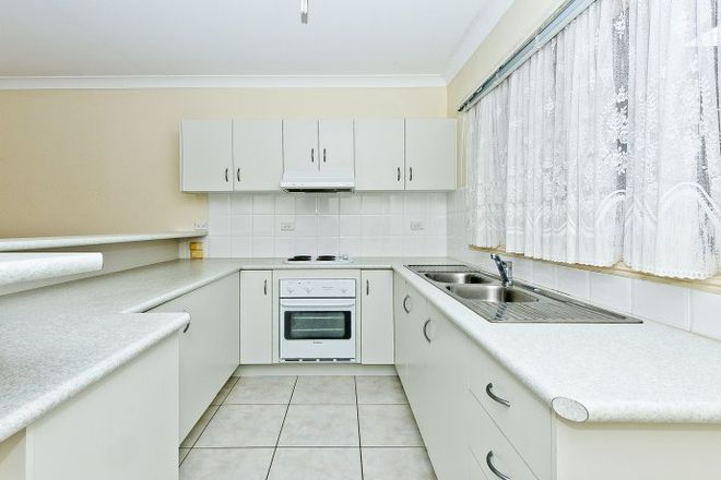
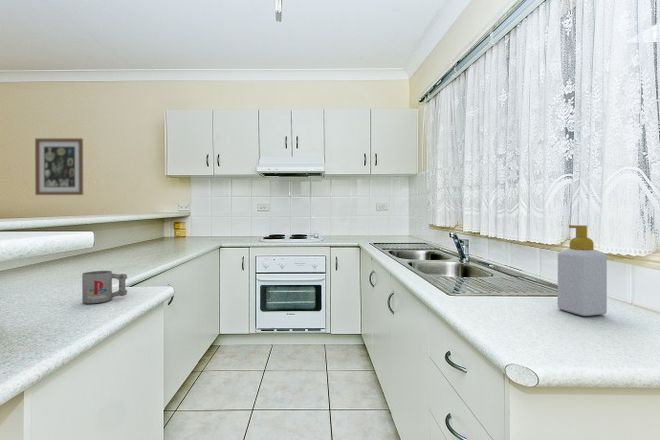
+ wall art [34,137,84,196]
+ mug [81,270,128,304]
+ soap bottle [557,224,608,317]
